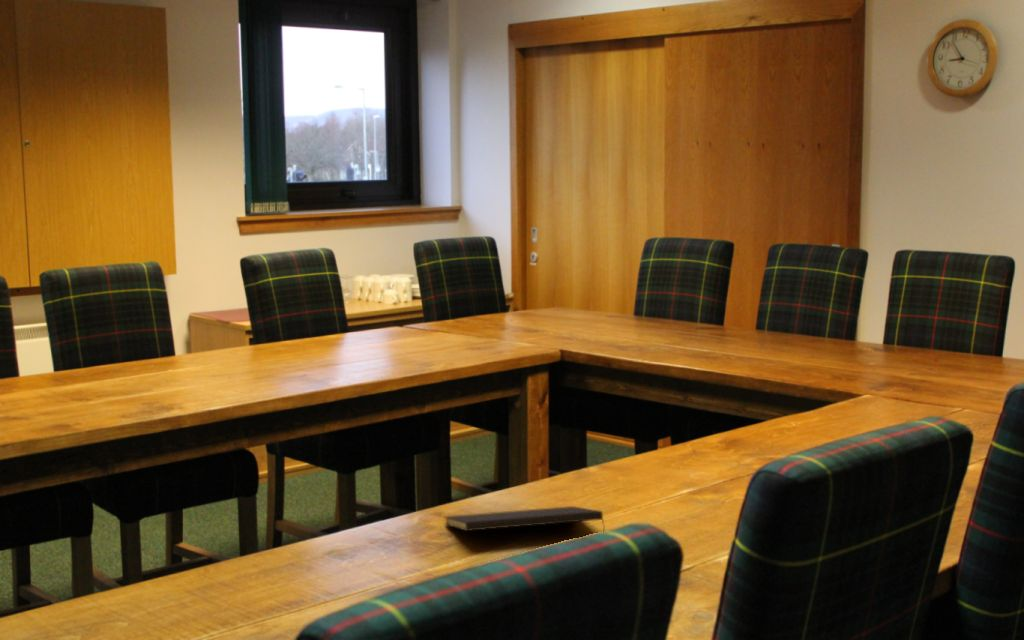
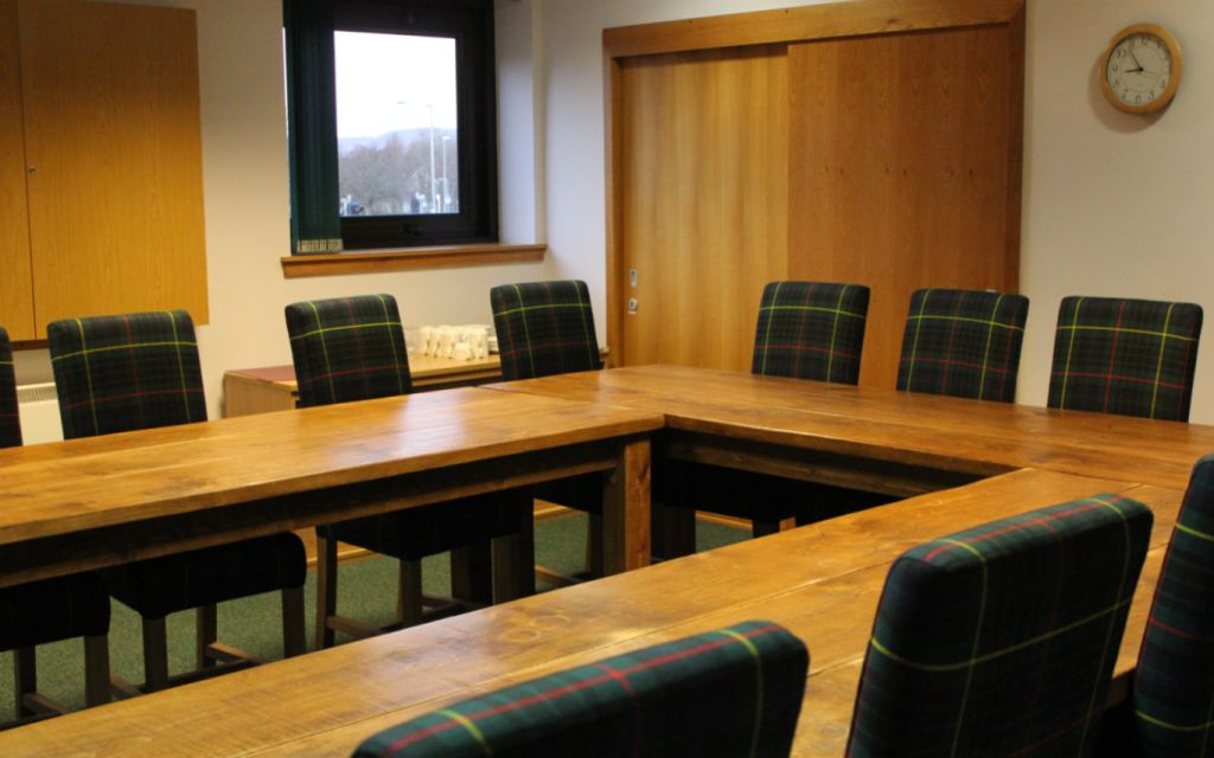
- notepad [443,505,606,532]
